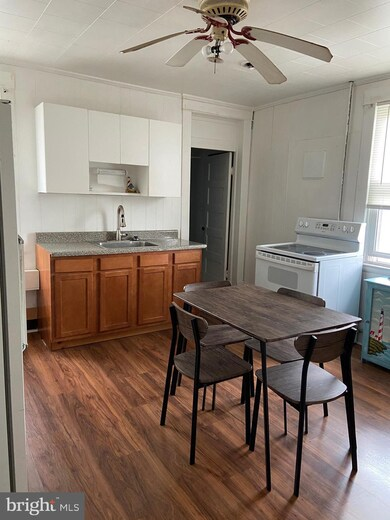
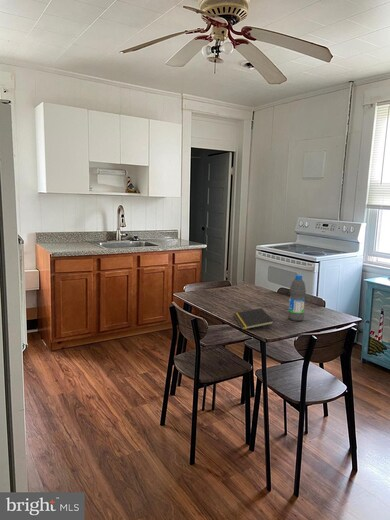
+ notepad [232,307,275,331]
+ water bottle [287,274,307,322]
